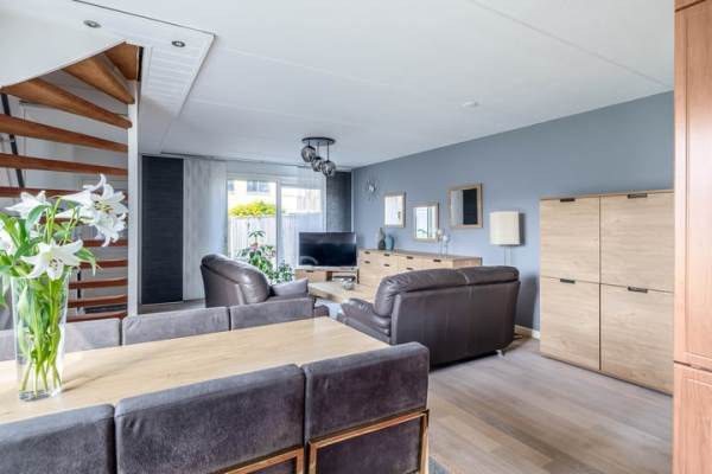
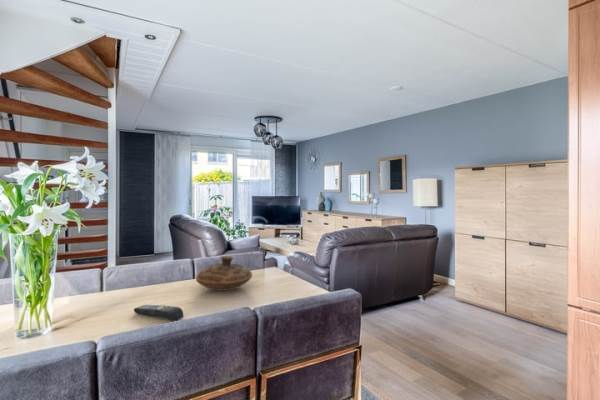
+ decorative bowl [195,255,253,292]
+ remote control [133,304,184,322]
